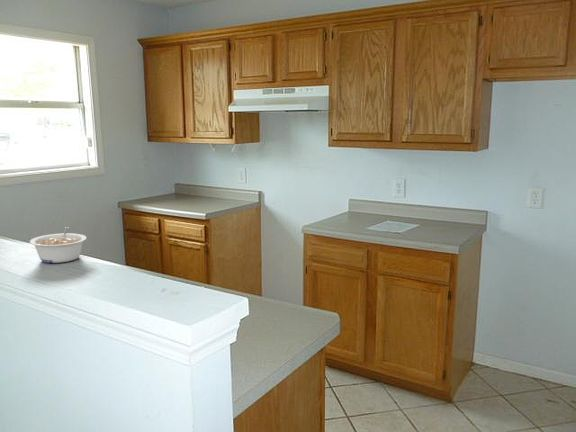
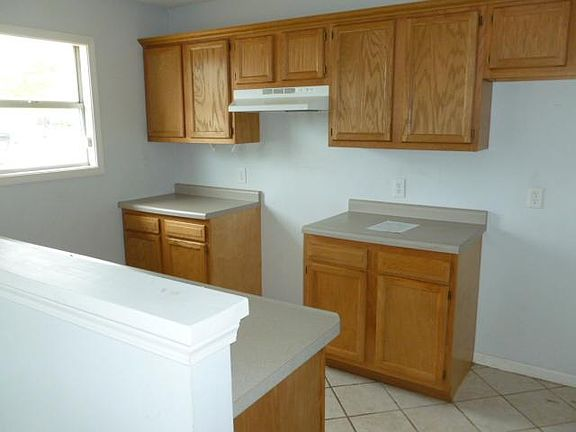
- legume [29,226,88,264]
